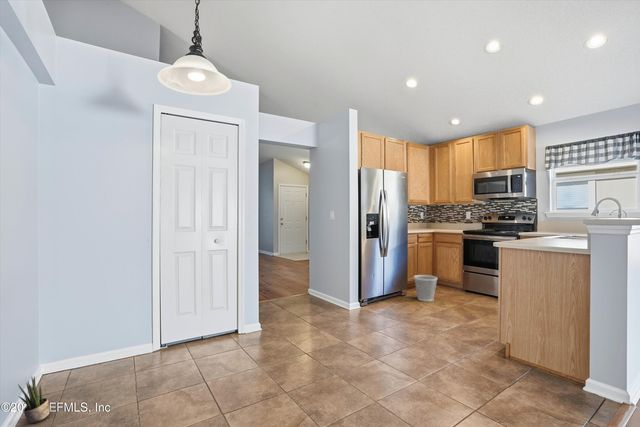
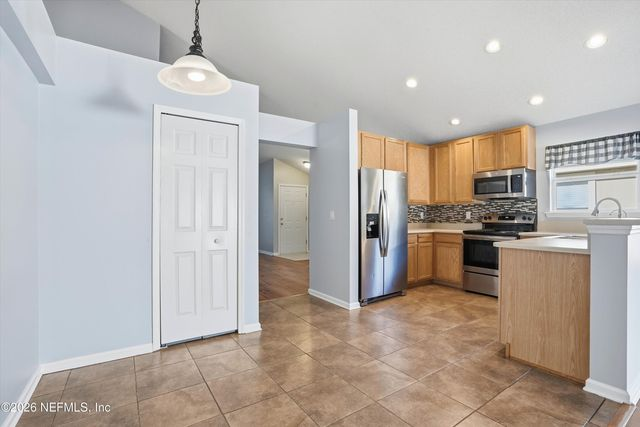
- potted plant [17,375,51,424]
- wastebasket [413,274,439,302]
